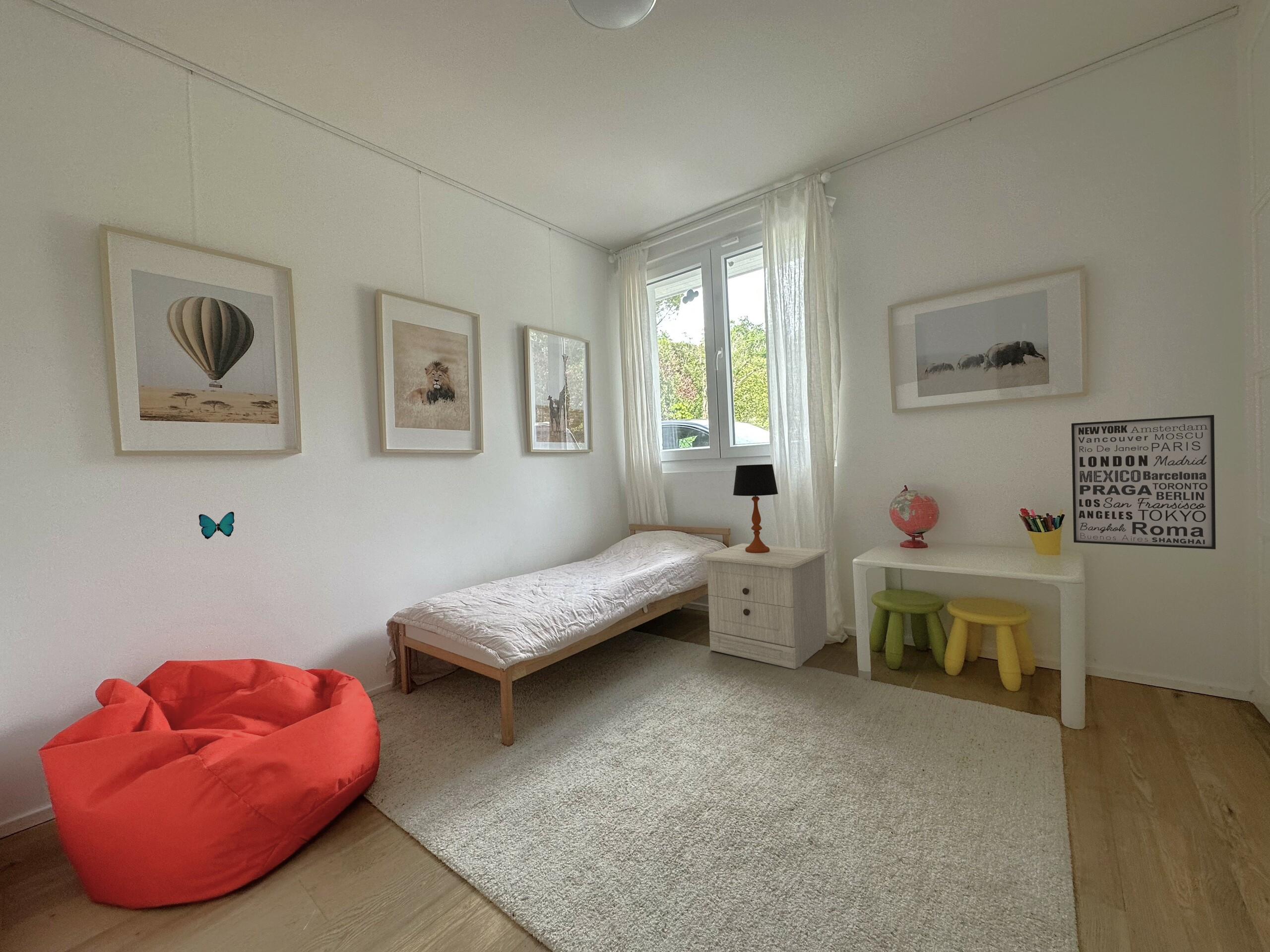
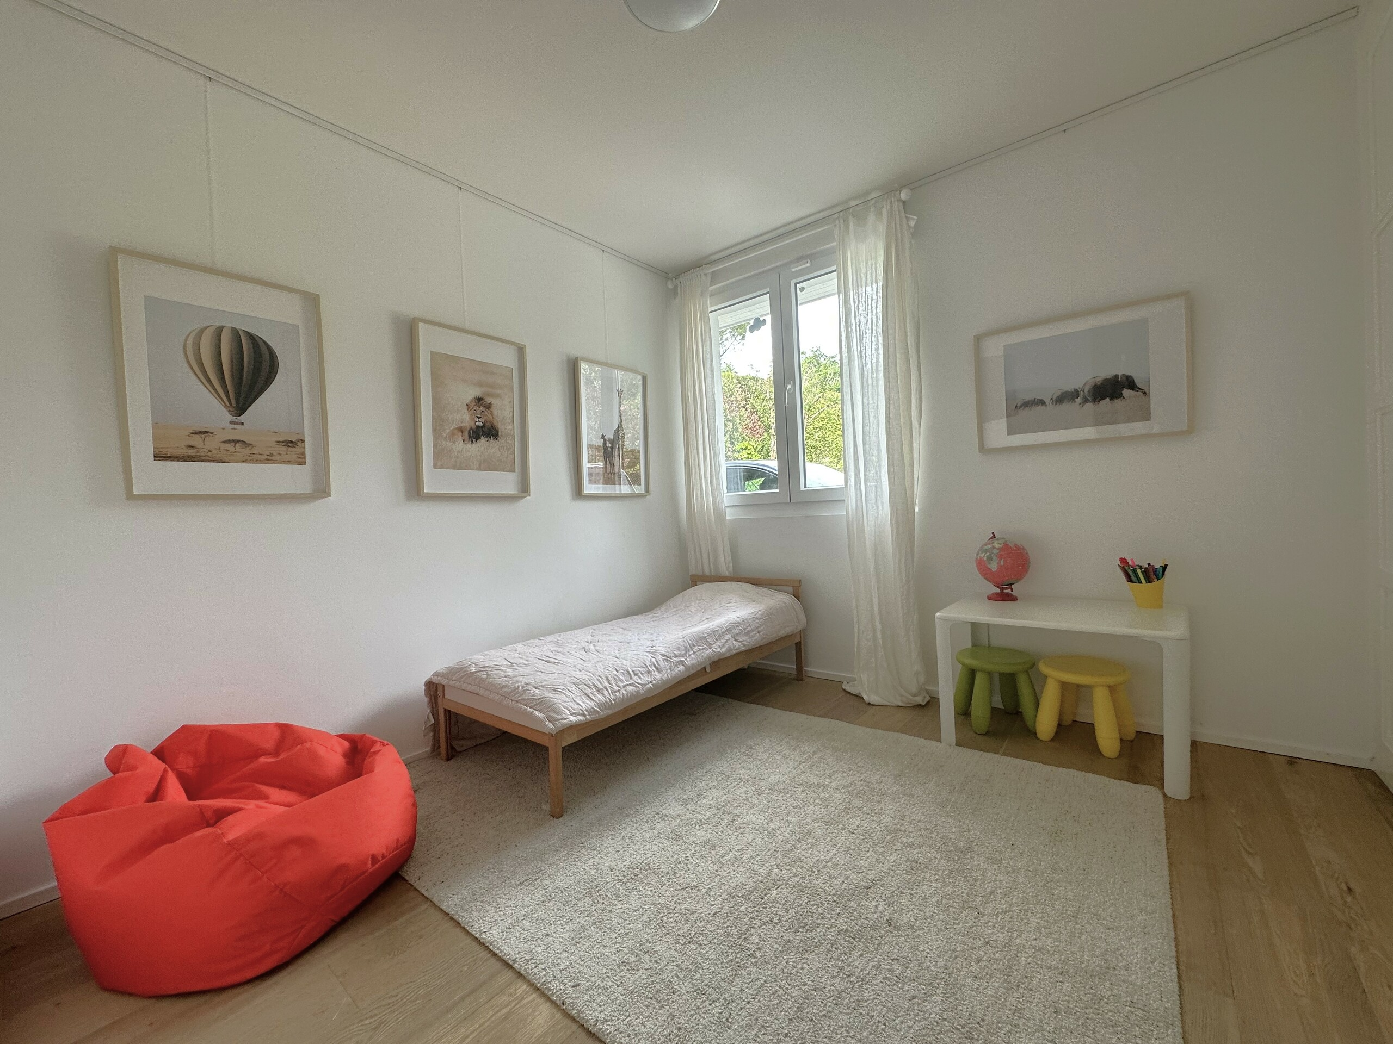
- decorative butterfly [198,511,235,539]
- nightstand [702,543,829,670]
- table lamp [733,464,778,553]
- wall art [1071,415,1216,550]
